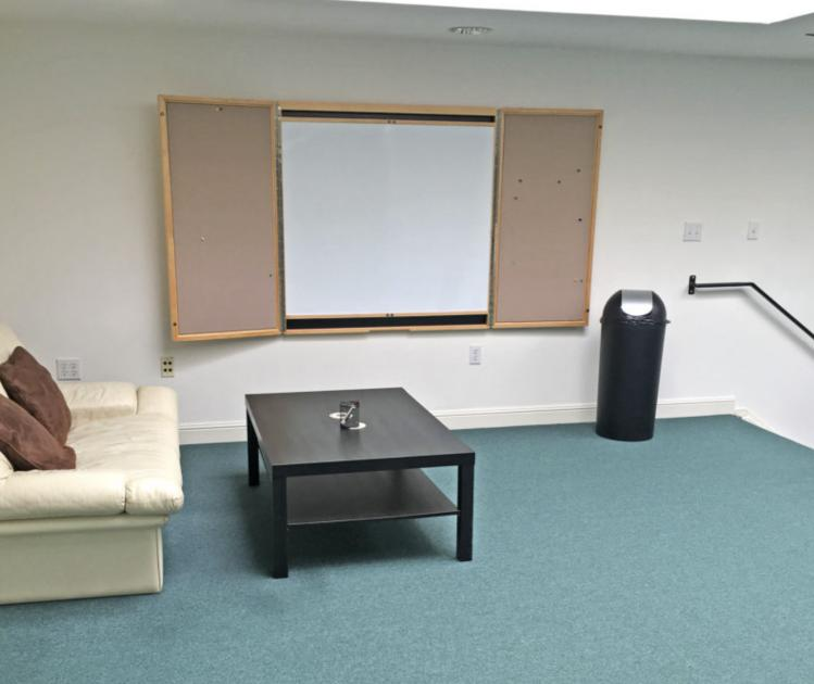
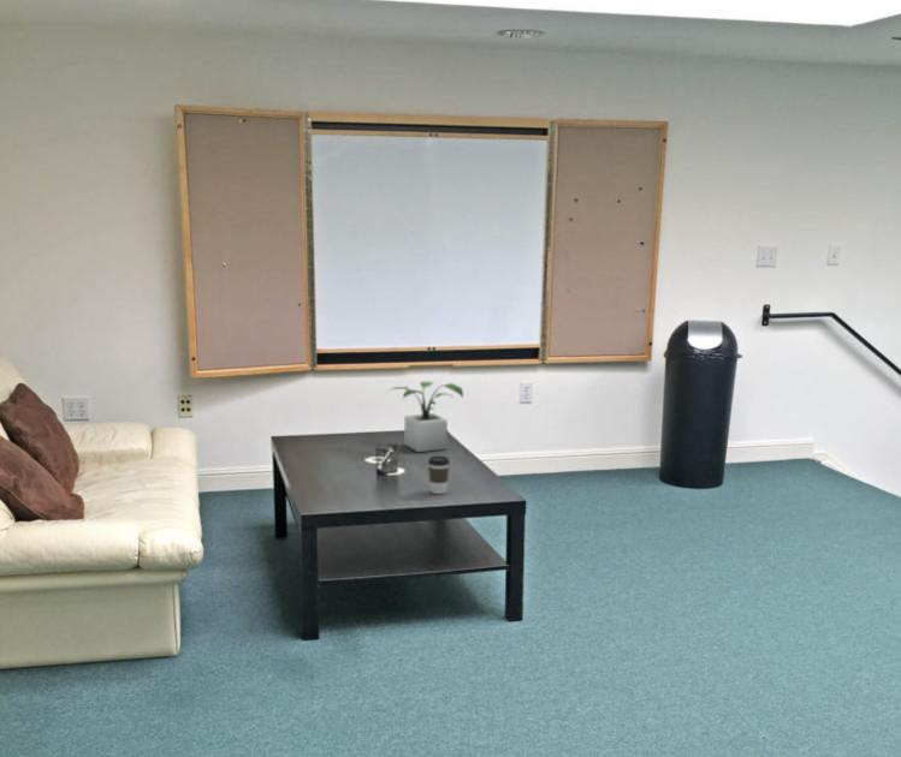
+ coffee cup [427,454,451,495]
+ potted plant [385,381,464,453]
